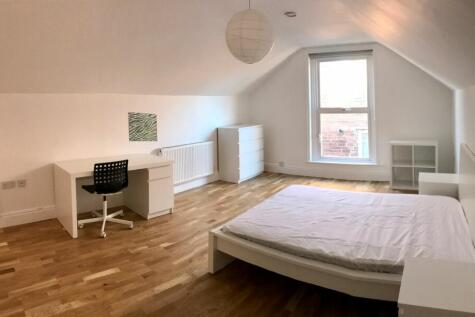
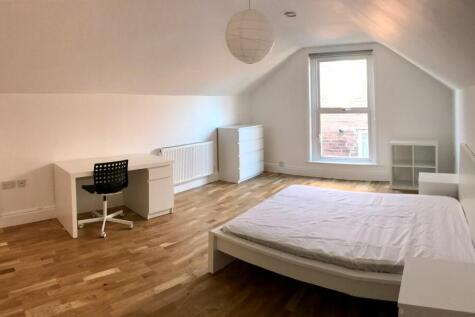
- wall art [127,111,158,142]
